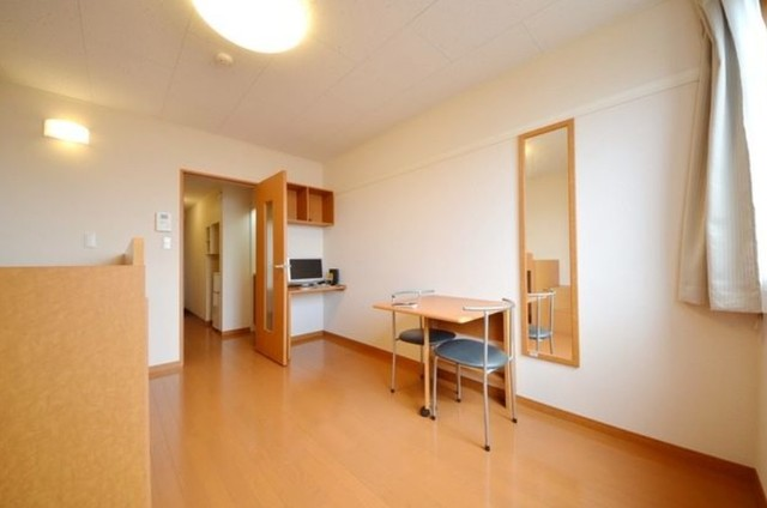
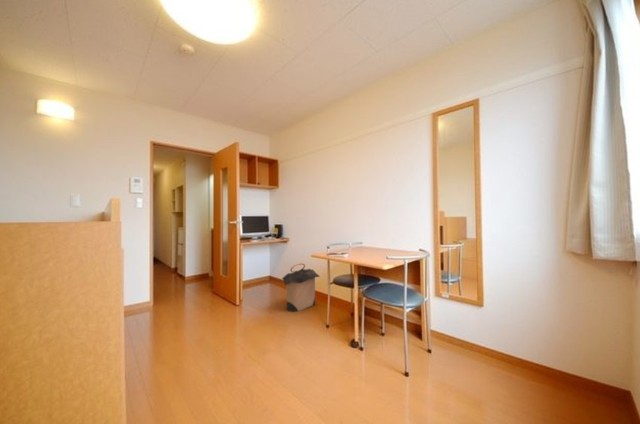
+ laundry hamper [281,262,321,313]
